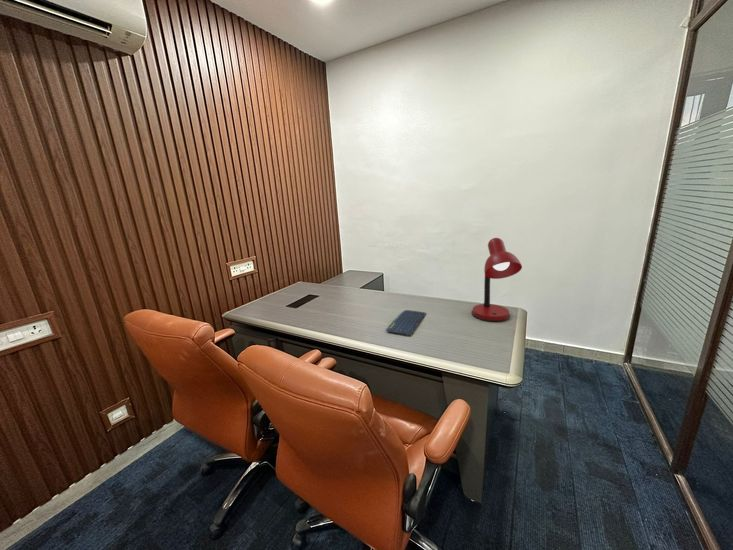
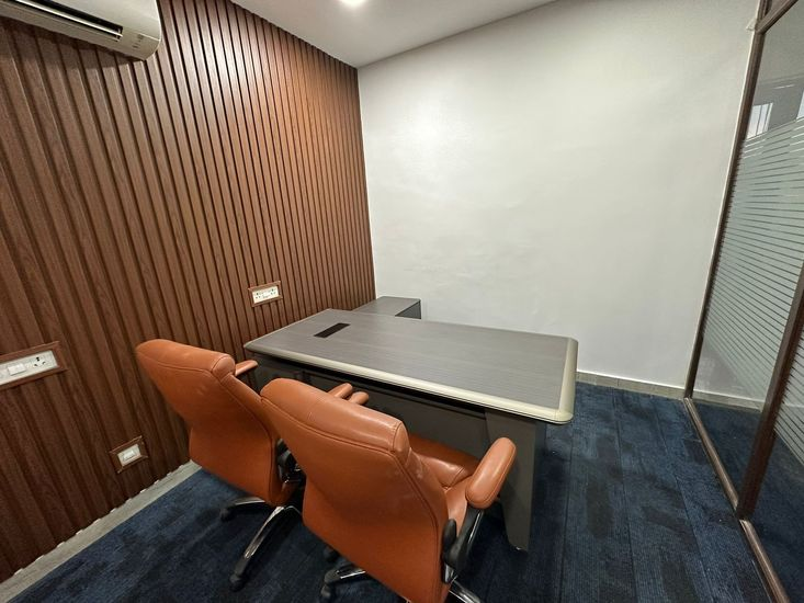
- desk lamp [471,237,523,323]
- keyboard [385,309,427,336]
